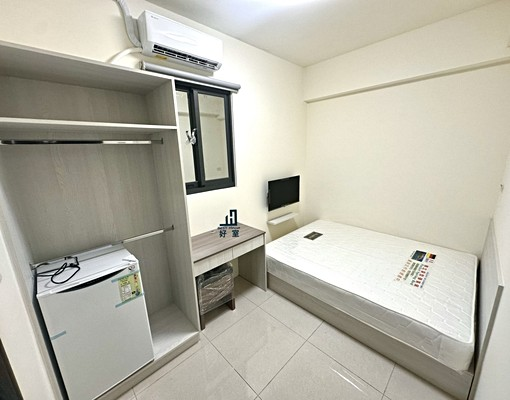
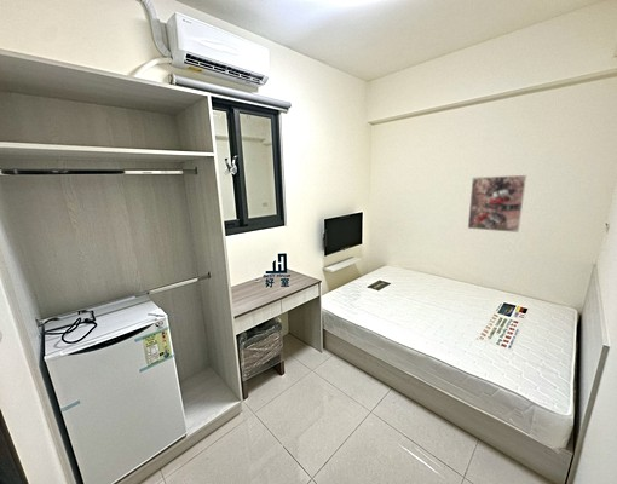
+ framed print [467,174,527,234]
